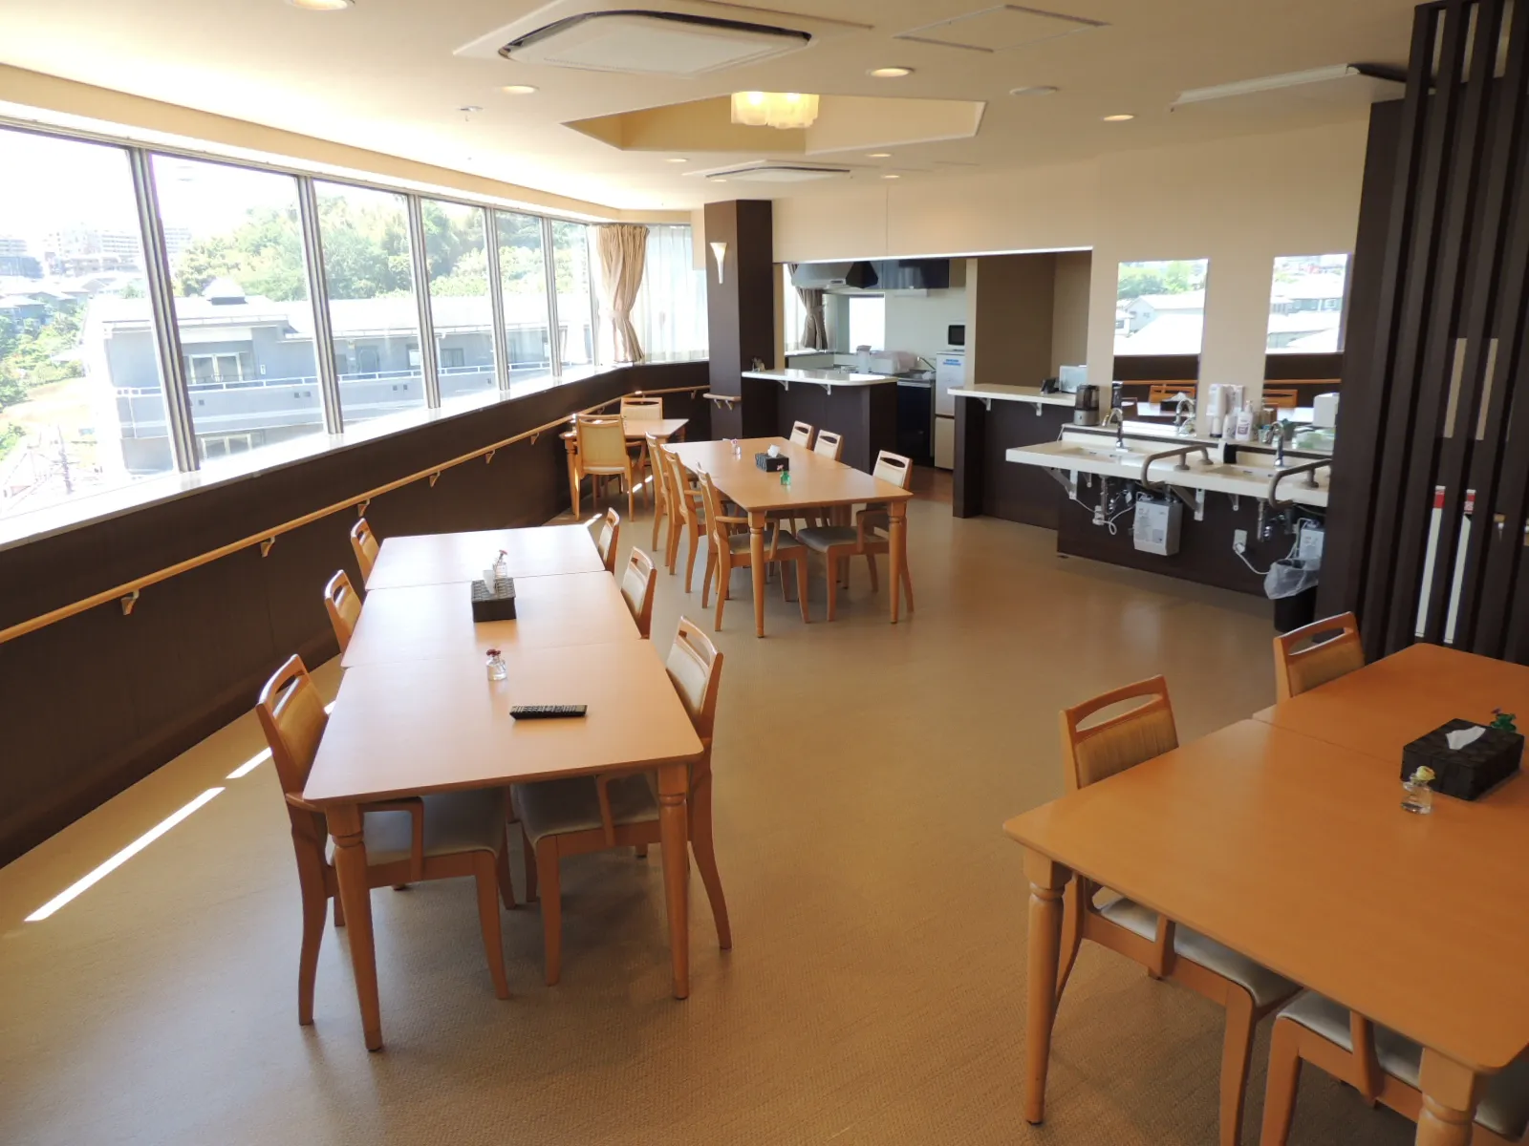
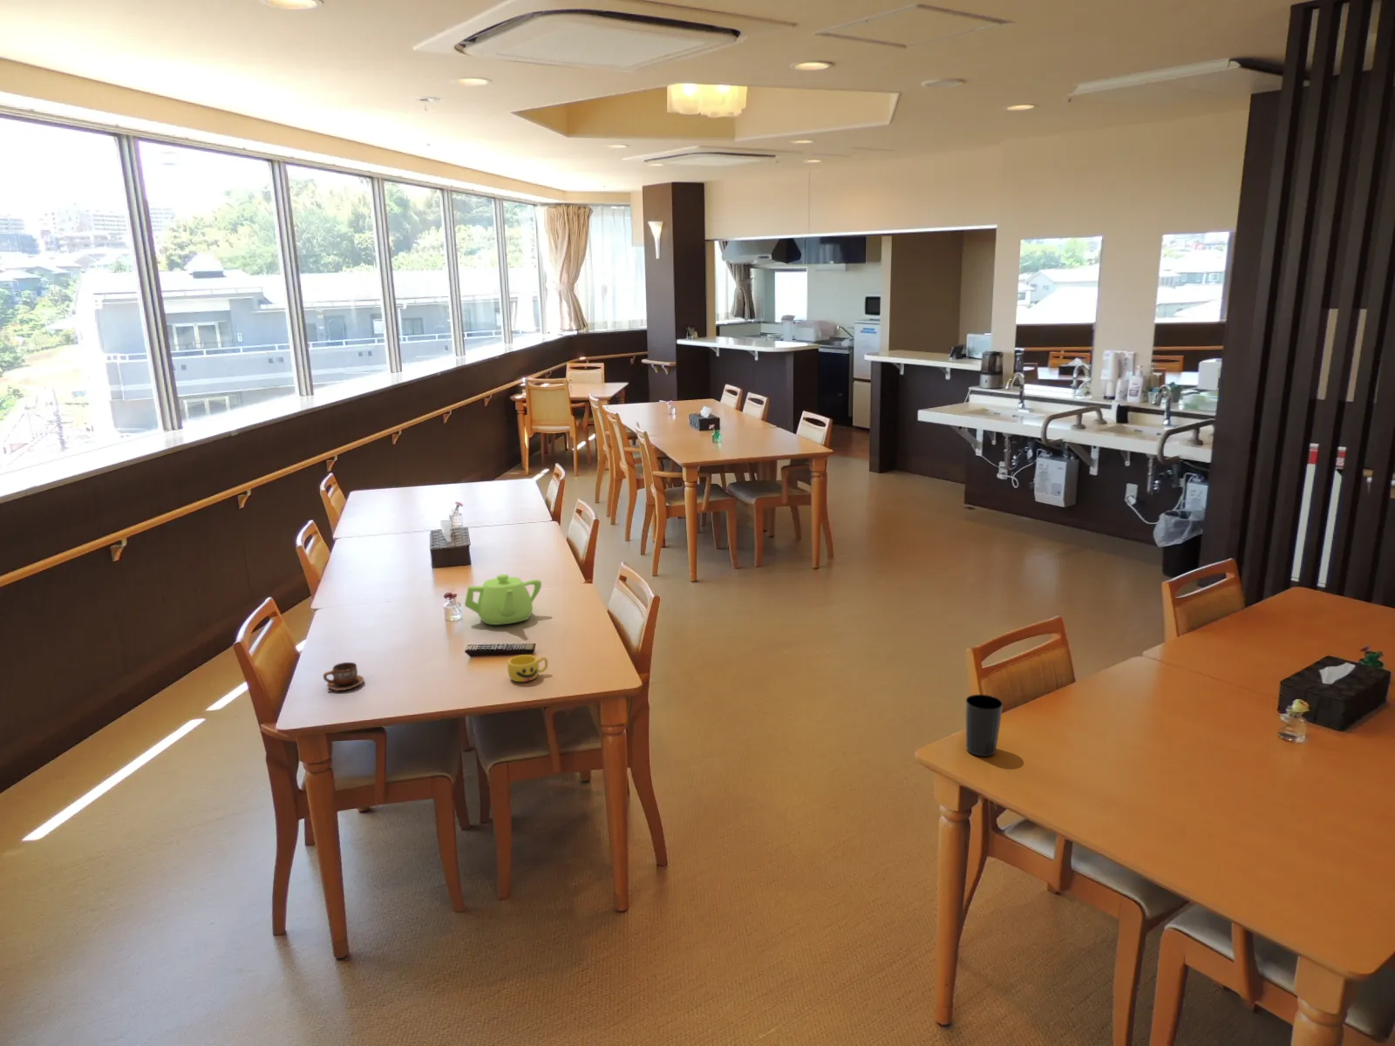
+ cup [966,693,1004,757]
+ cup [323,661,366,692]
+ cup [506,654,548,682]
+ teapot [464,574,543,626]
